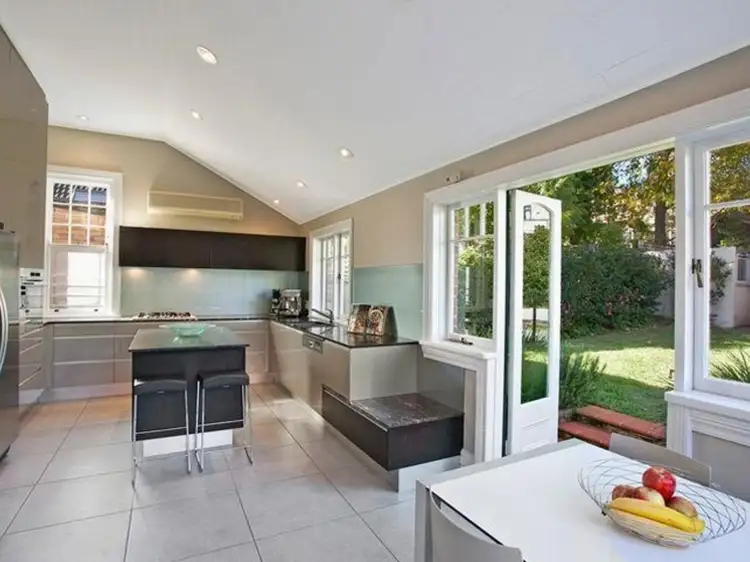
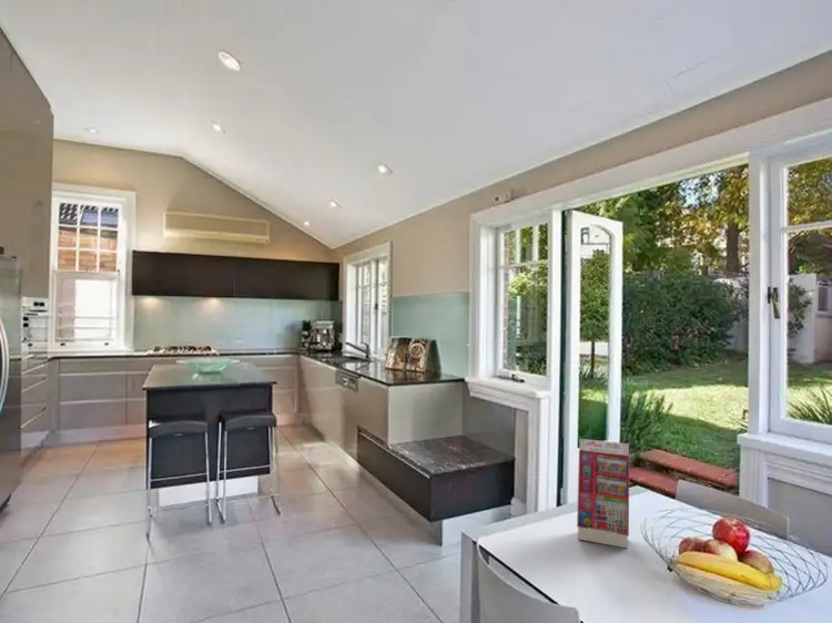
+ gift box [576,437,630,550]
